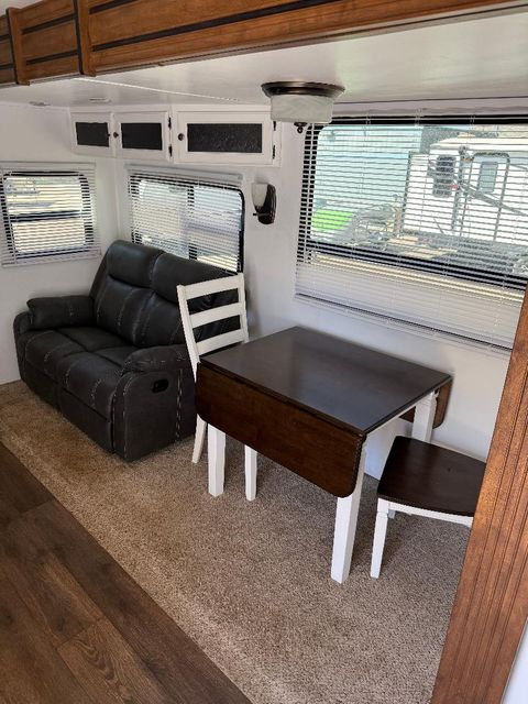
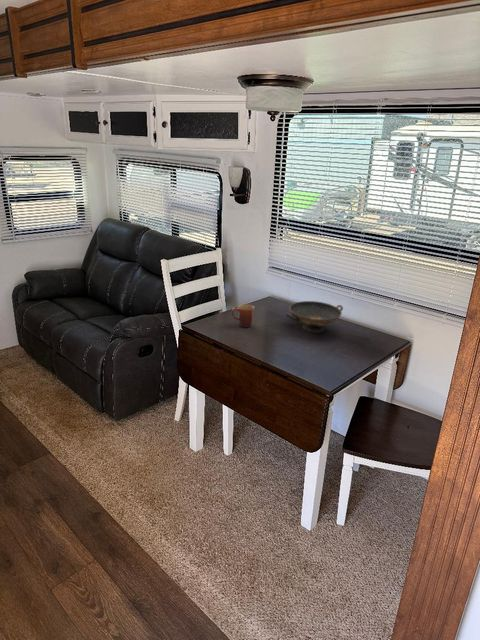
+ decorative bowl [285,300,344,334]
+ mug [231,303,256,328]
